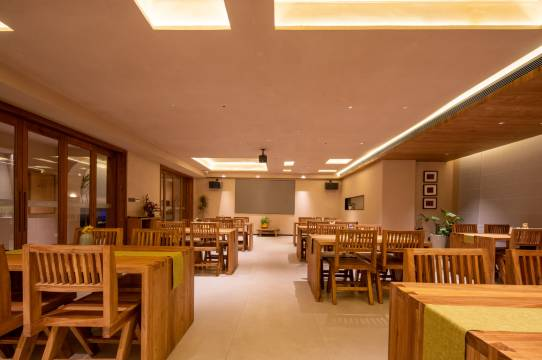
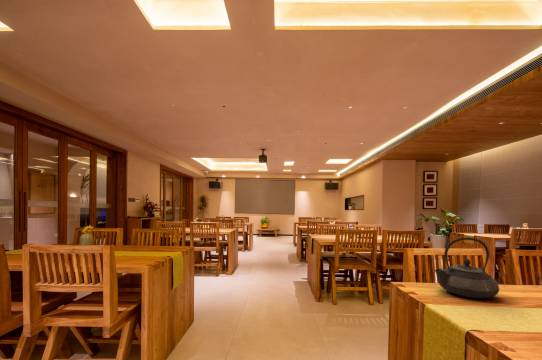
+ teapot [434,236,500,299]
